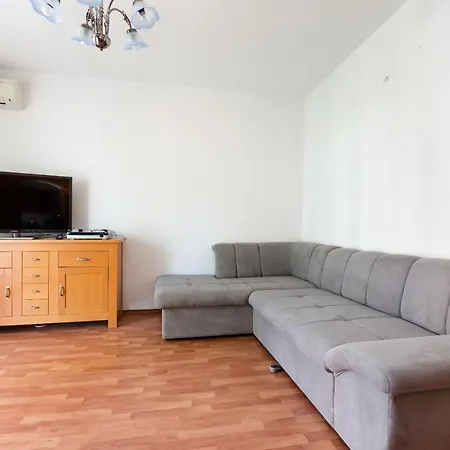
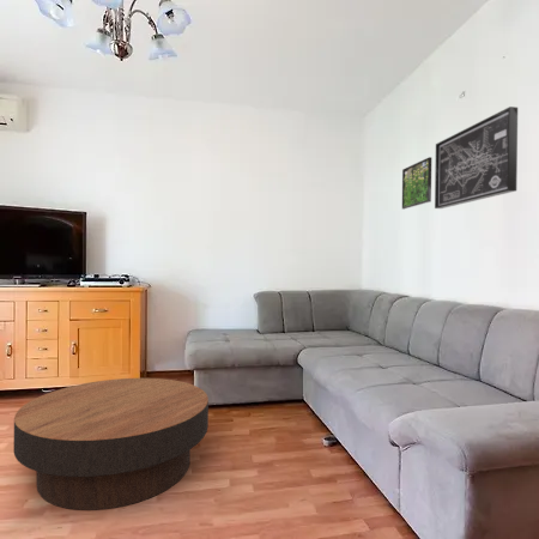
+ coffee table [12,377,210,511]
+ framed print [401,156,432,211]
+ wall art [434,105,519,210]
